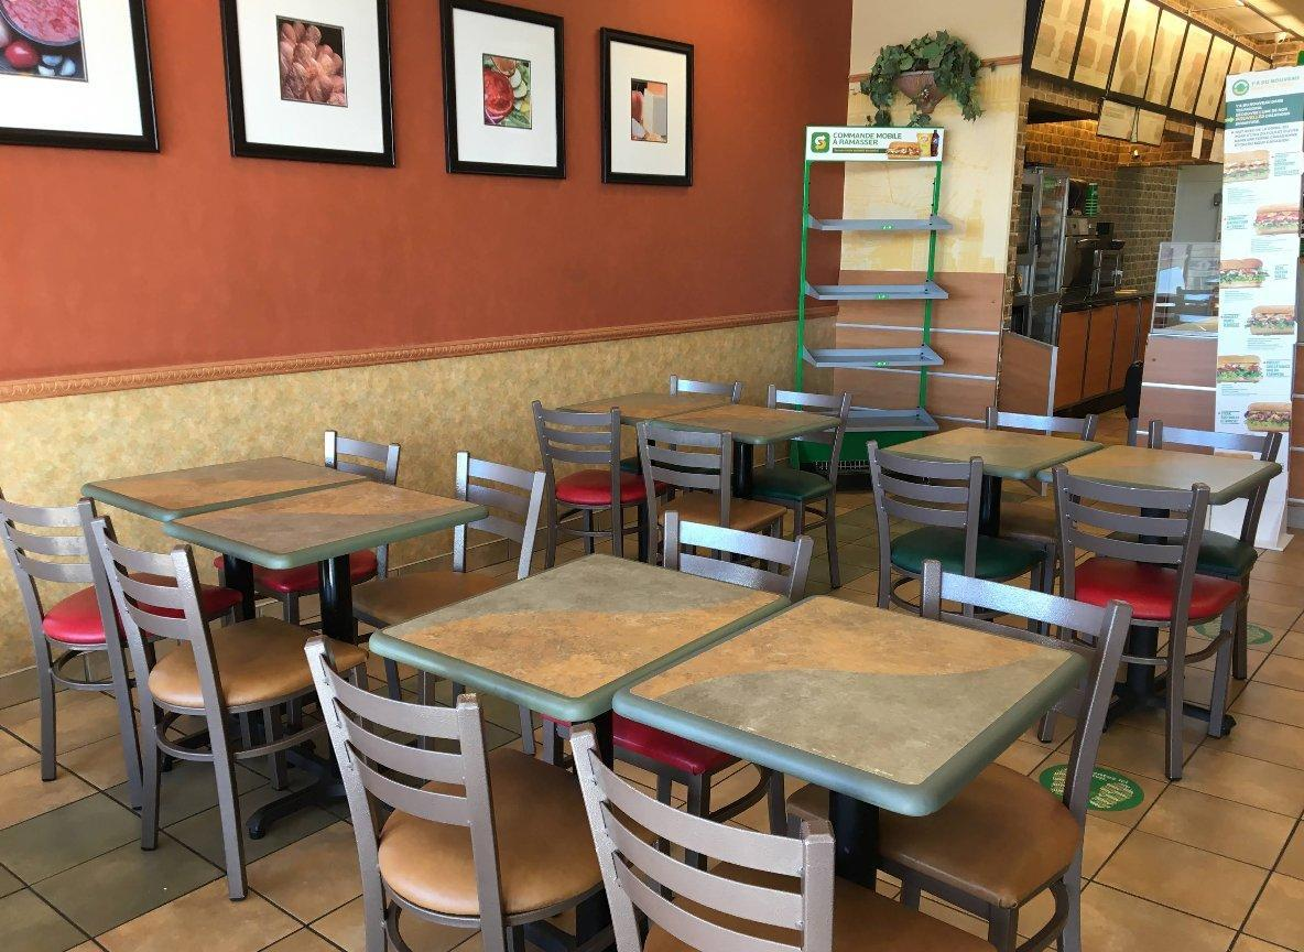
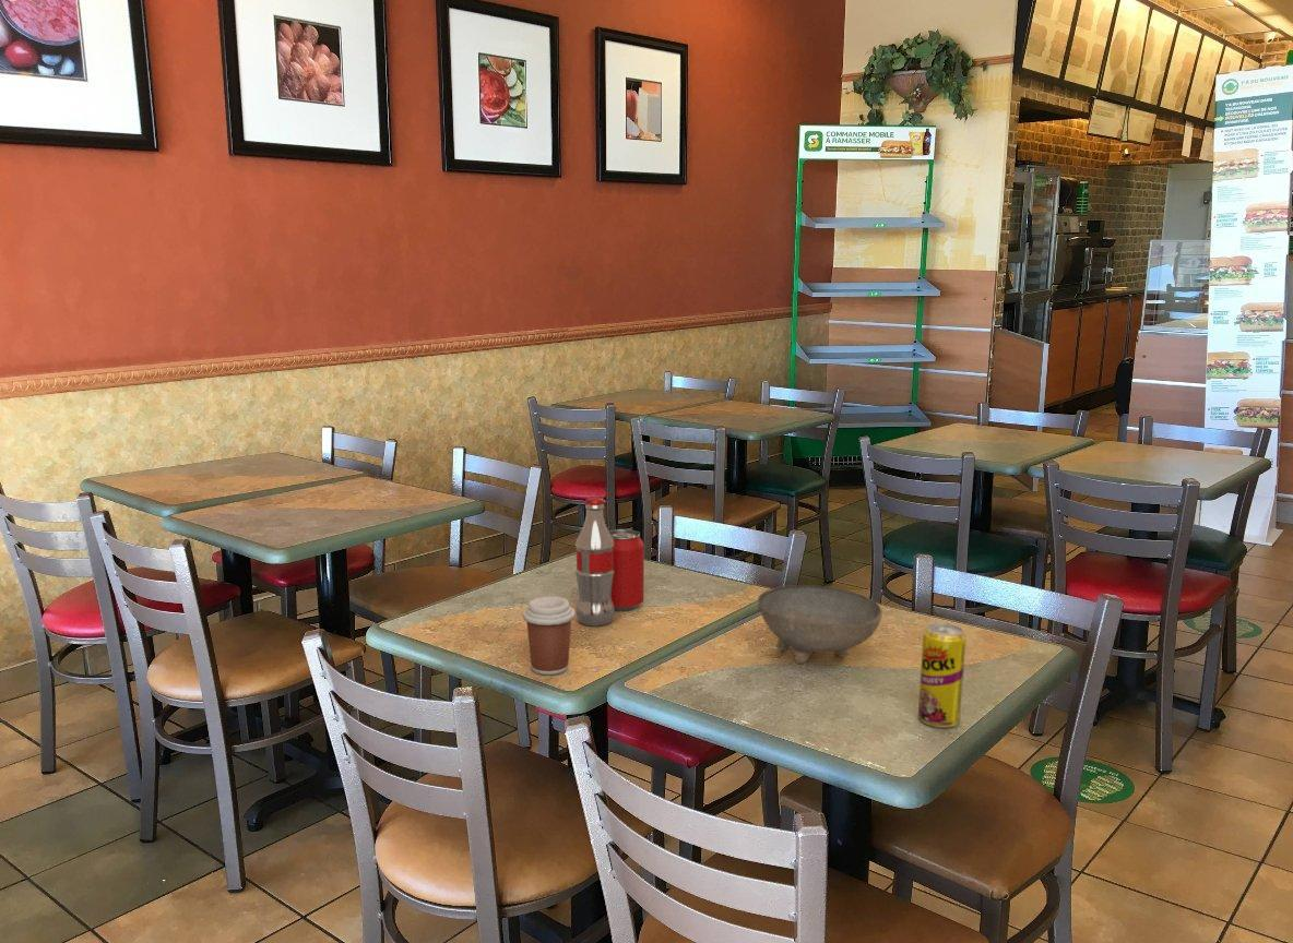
+ pop [574,496,645,628]
+ coffee cup [522,596,577,676]
+ bowl [757,584,883,665]
+ beverage can [917,622,968,729]
